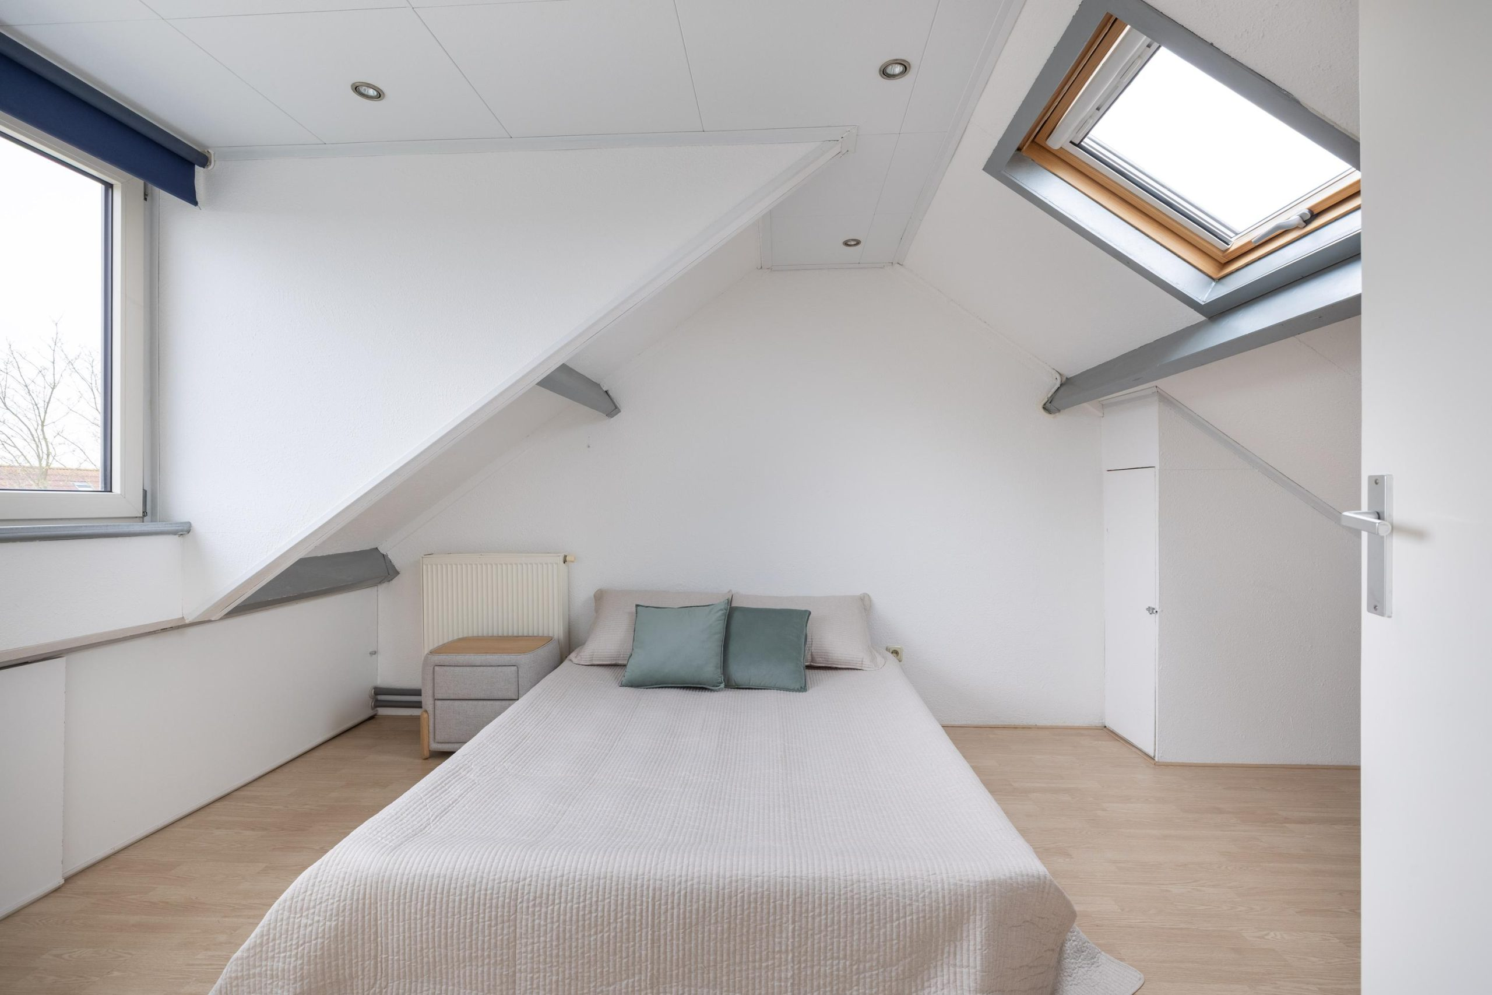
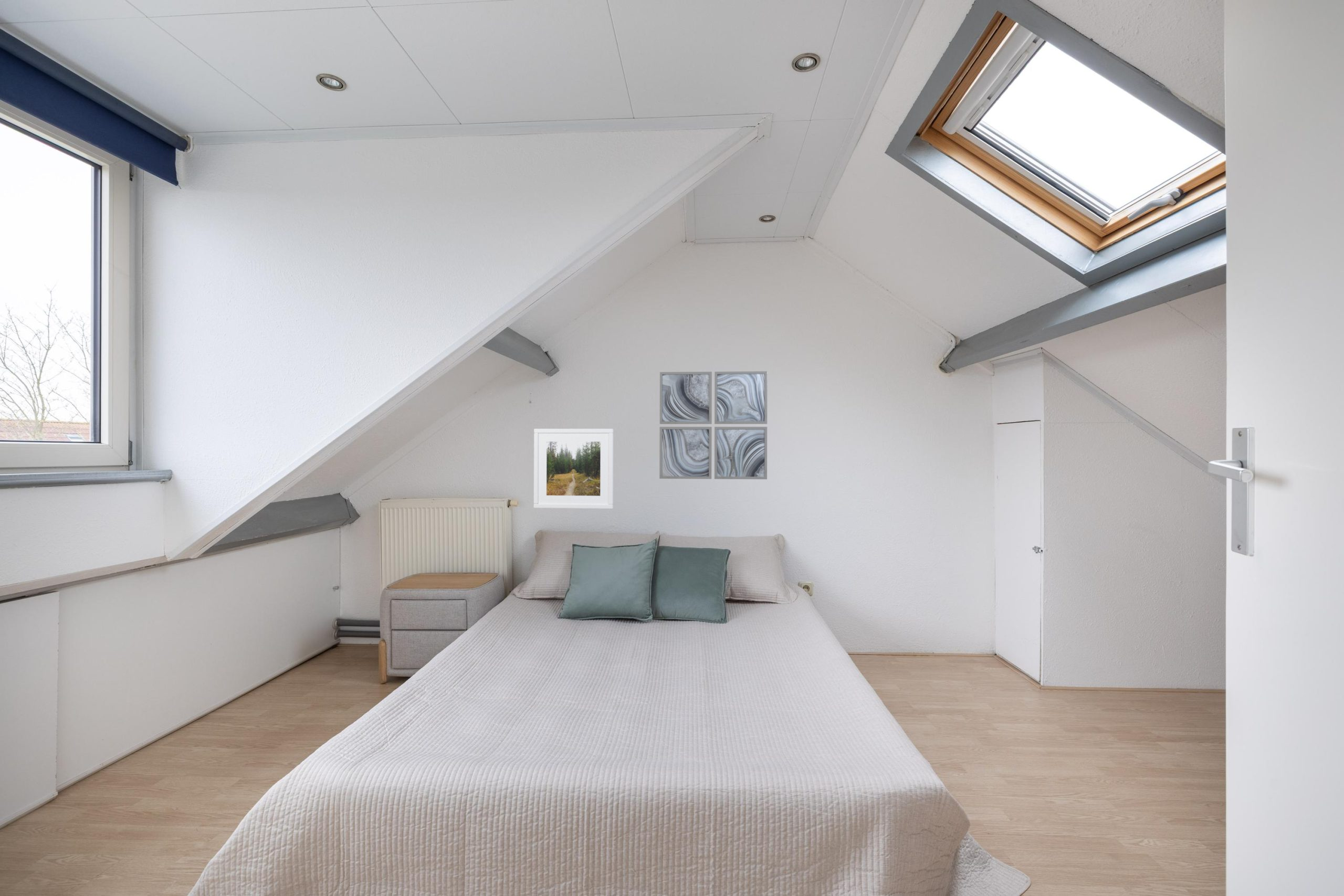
+ wall art [659,371,768,480]
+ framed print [533,428,614,510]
